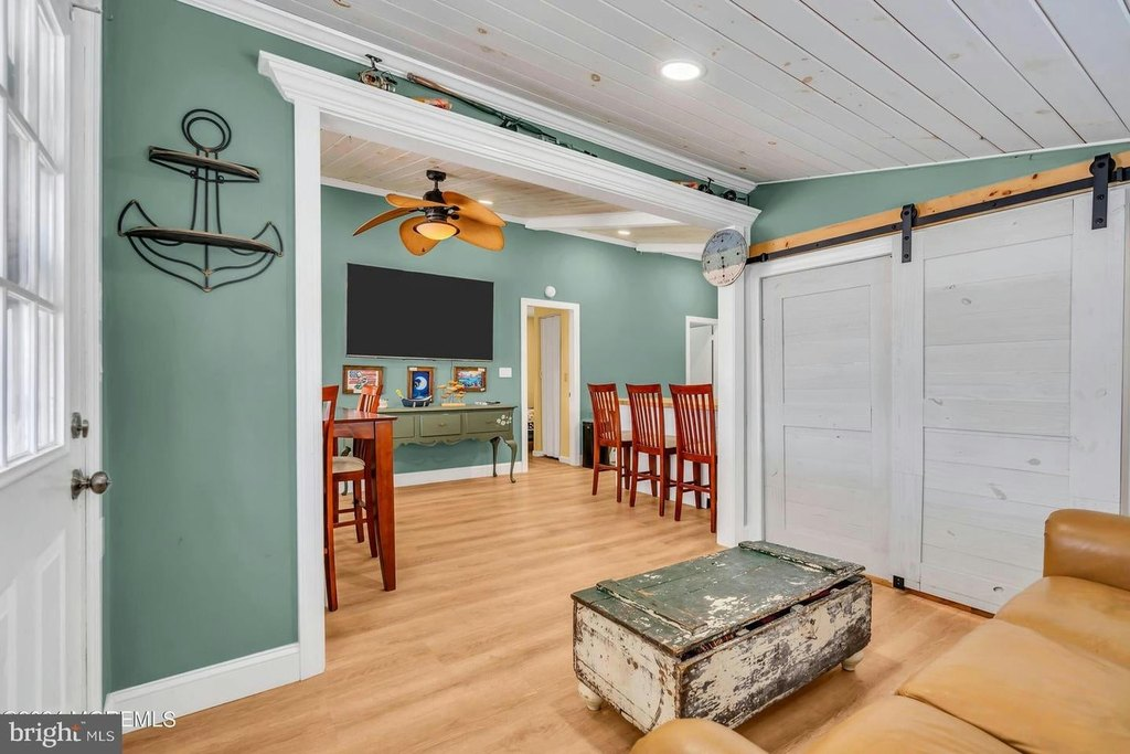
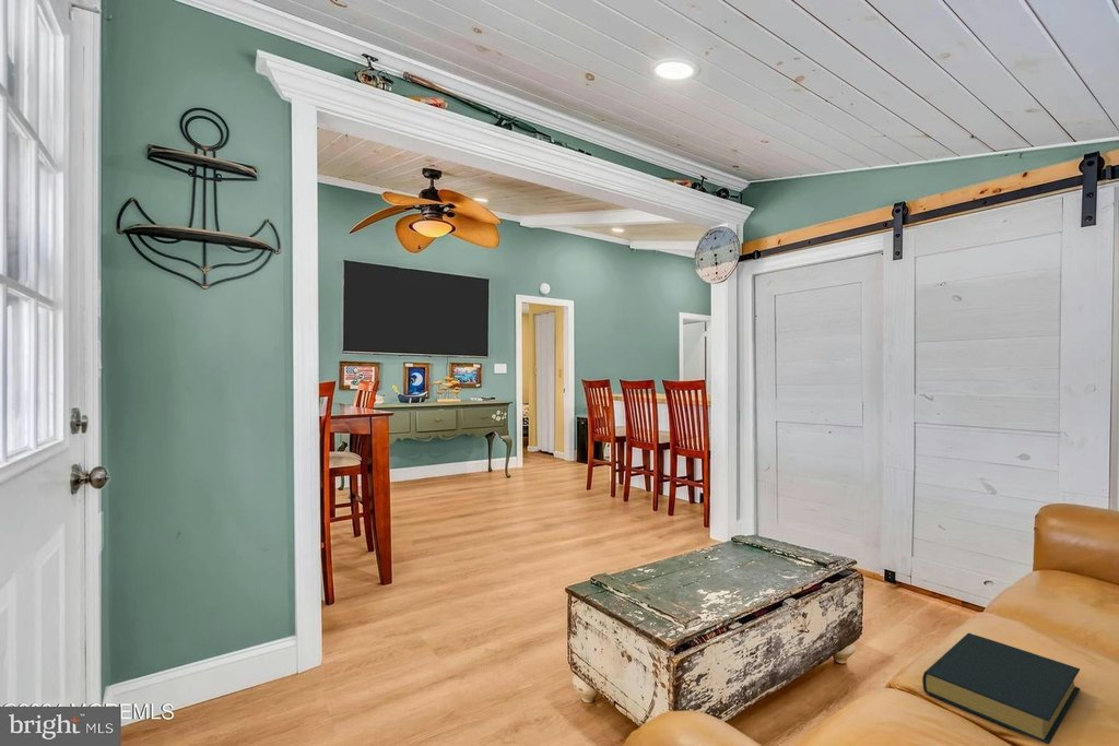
+ hardback book [921,632,1081,745]
